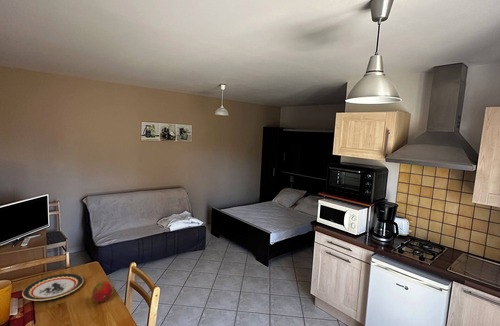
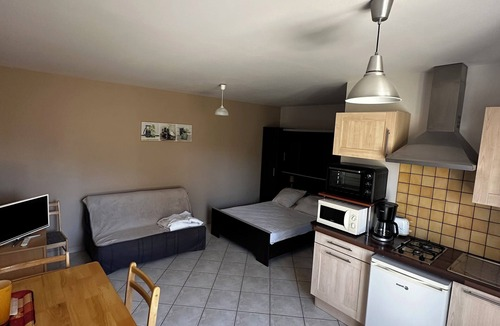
- fruit [91,280,113,303]
- plate [21,273,85,302]
